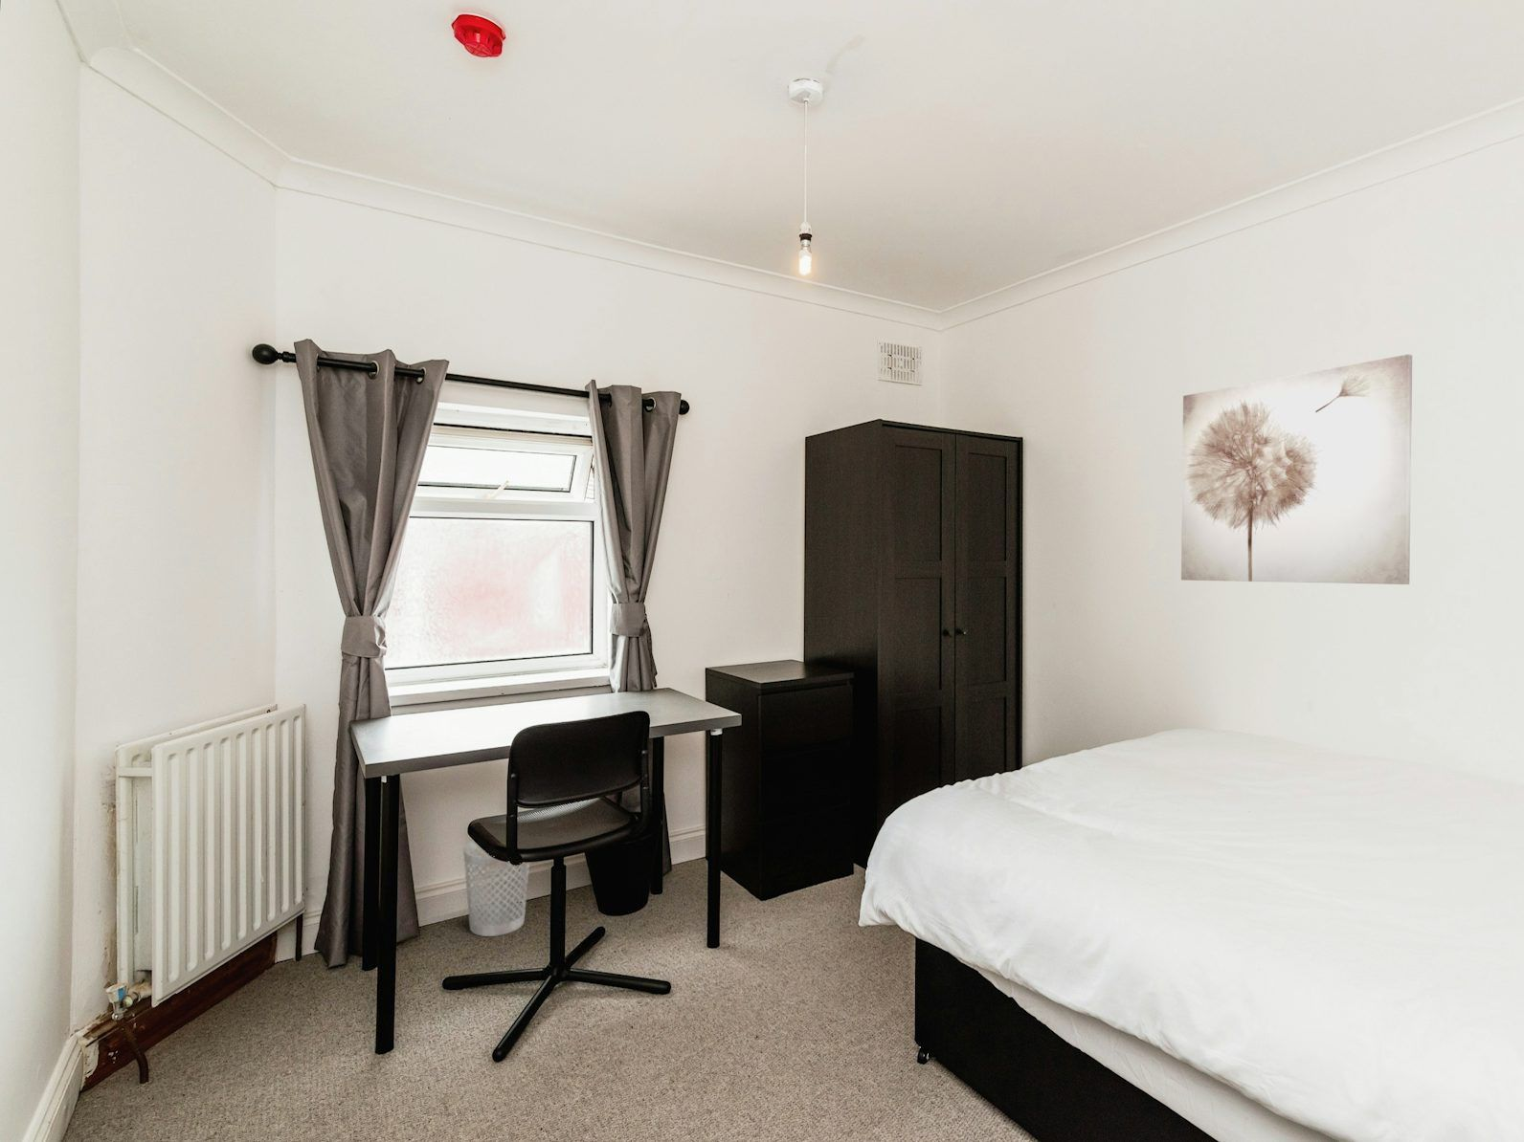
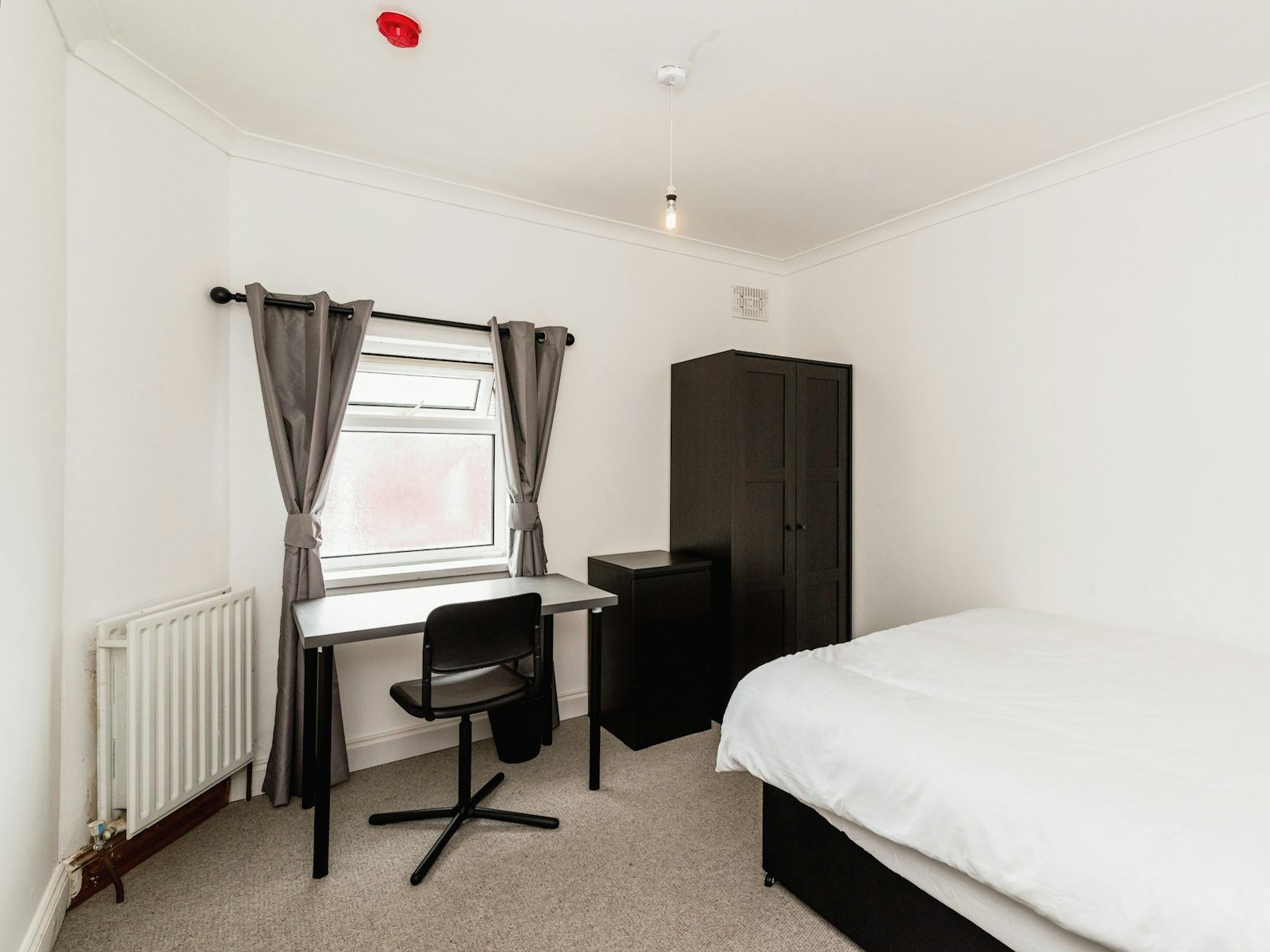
- wall art [1181,353,1412,585]
- wastebasket [462,841,530,937]
